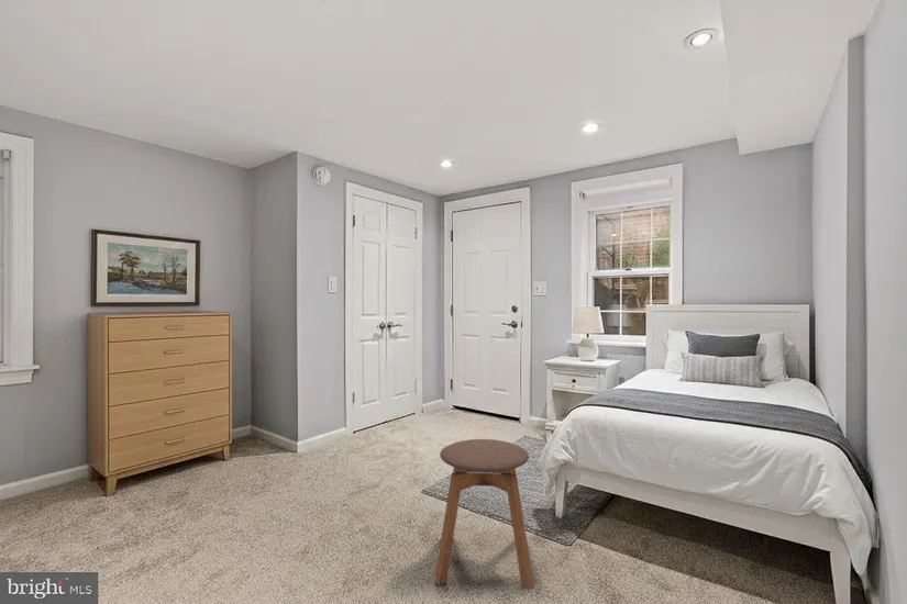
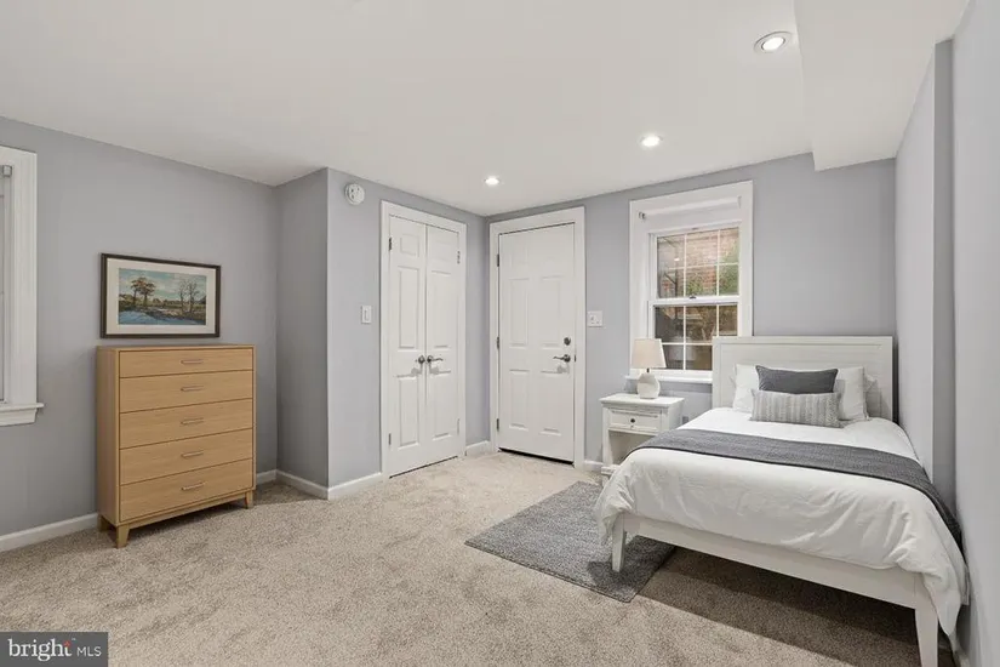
- stool [433,438,535,591]
